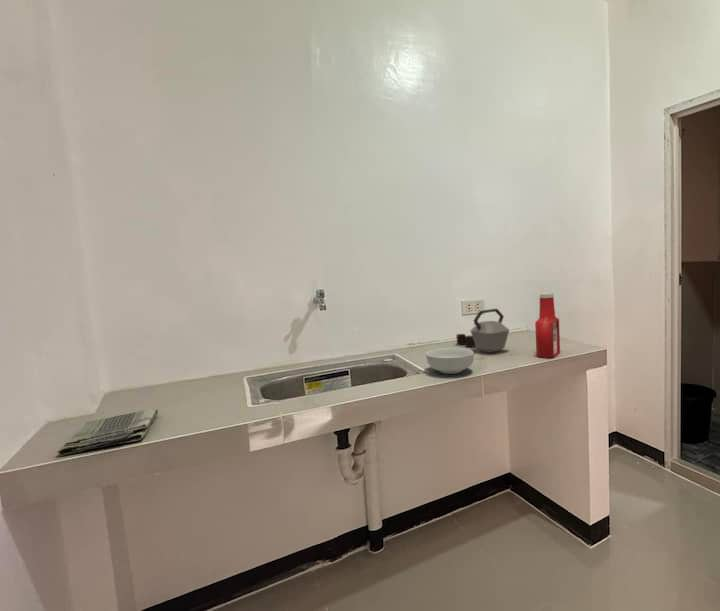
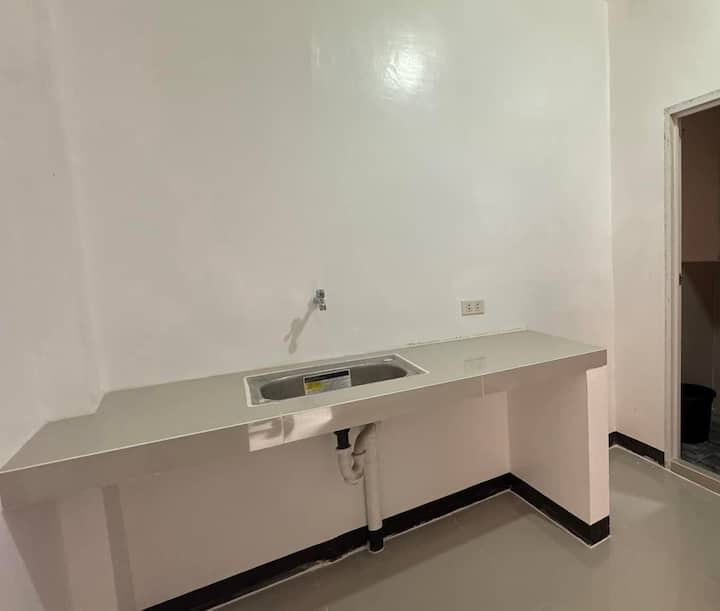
- dish towel [57,408,159,457]
- kettle [455,308,510,354]
- soap bottle [534,292,561,359]
- cereal bowl [425,347,475,375]
